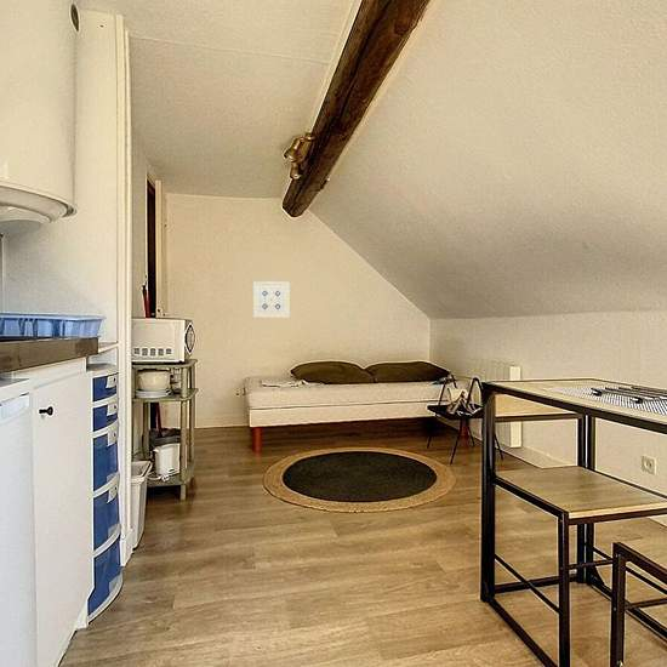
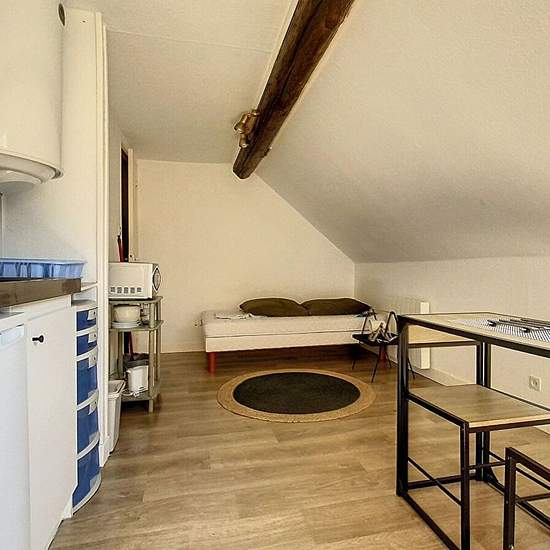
- wall art [252,280,290,319]
